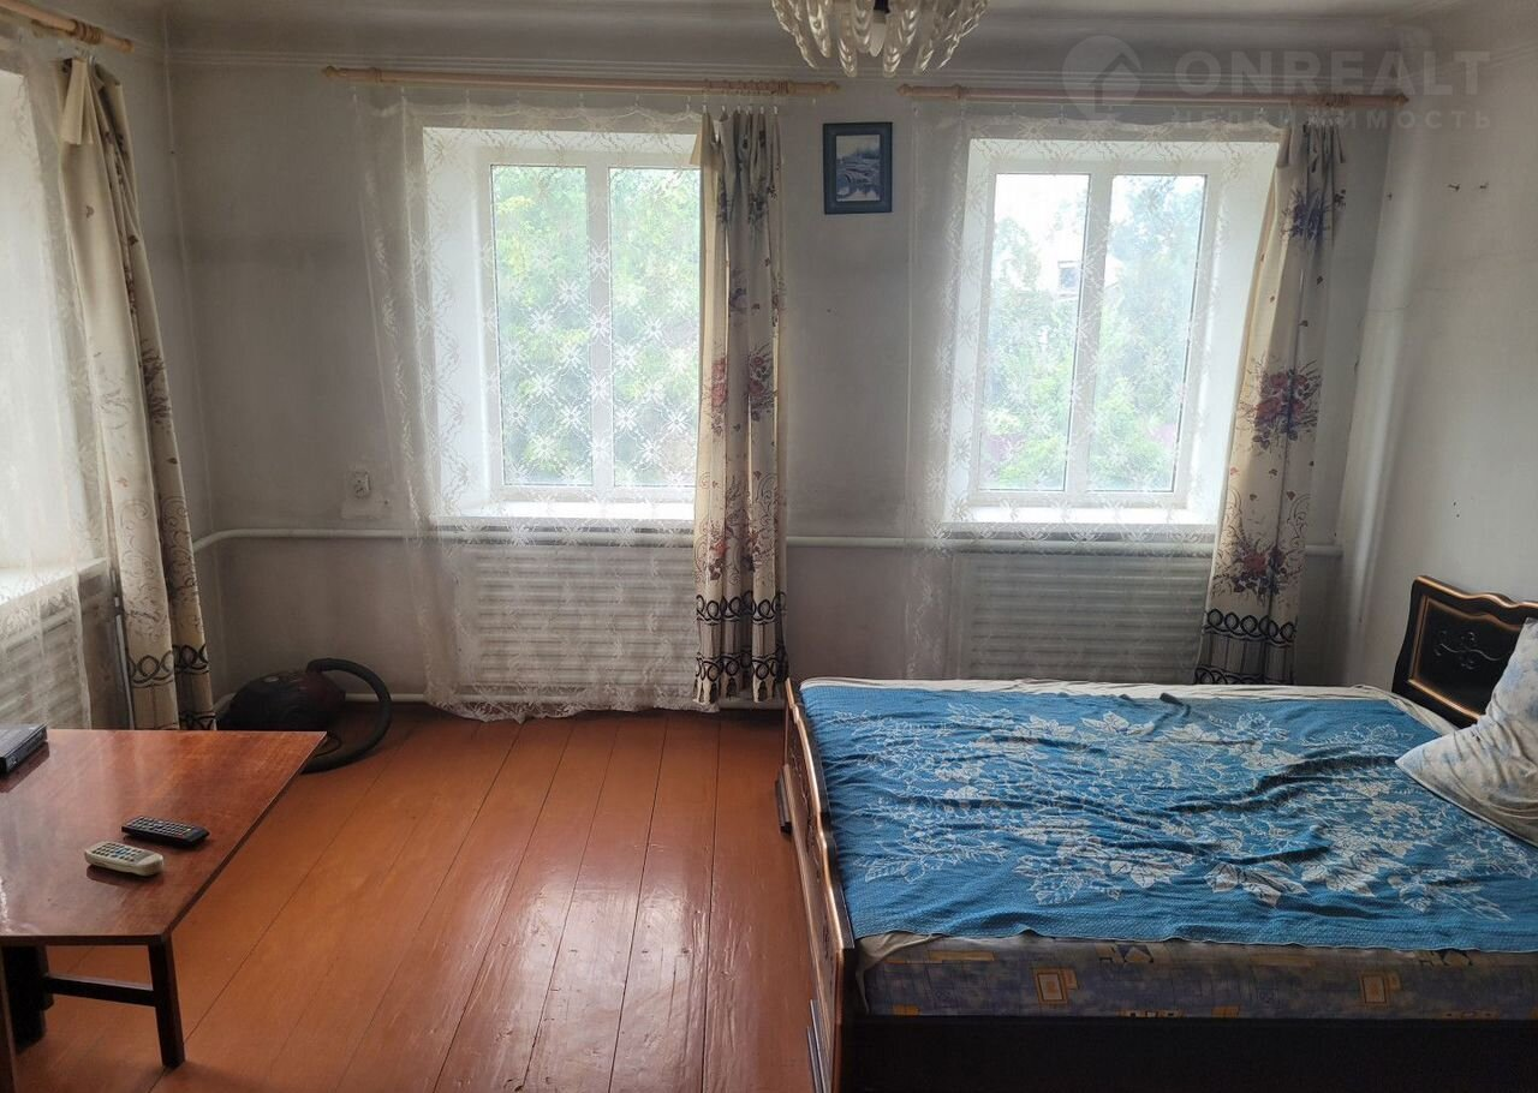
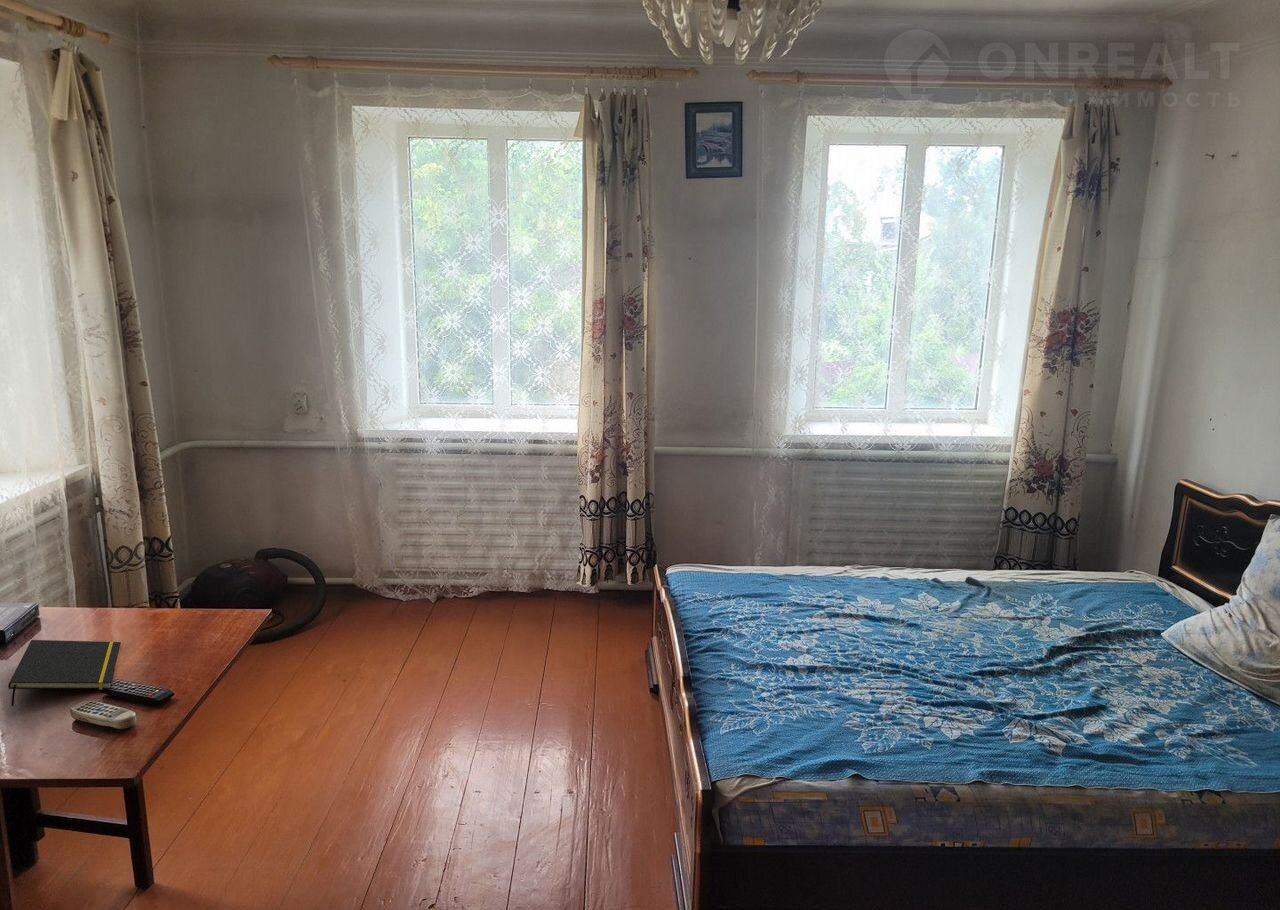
+ notepad [7,639,122,707]
